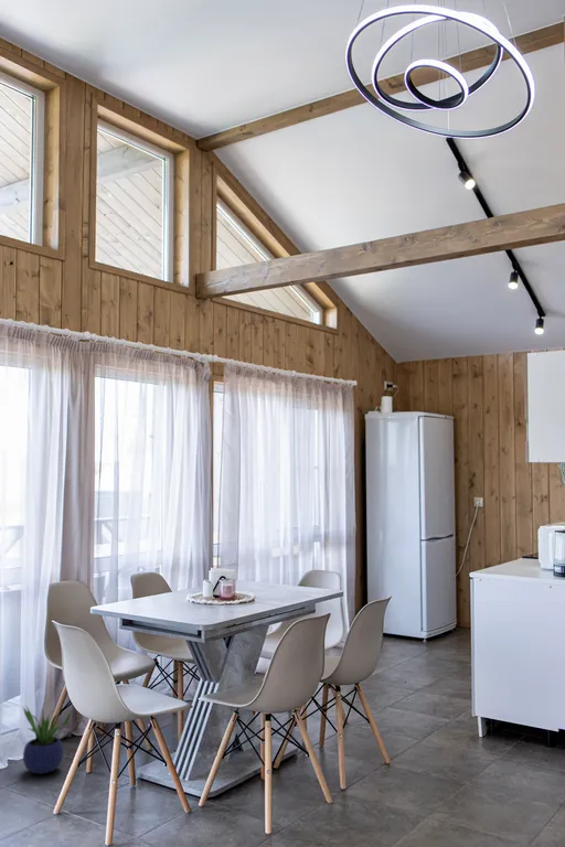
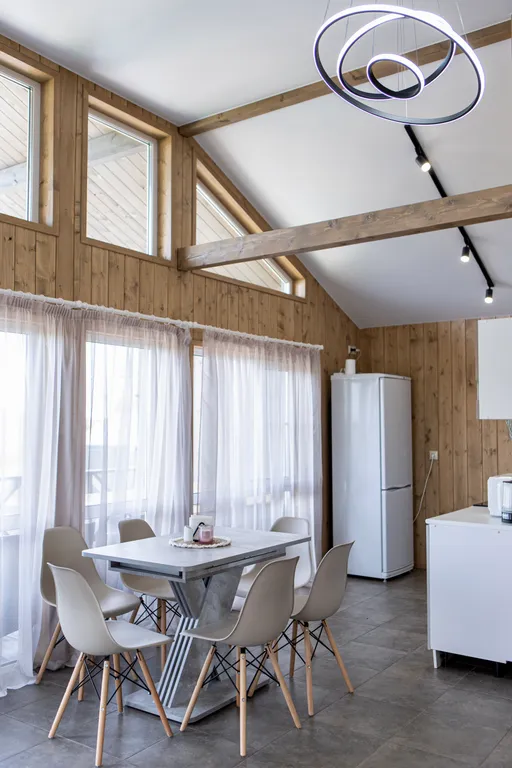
- potted plant [22,704,73,775]
